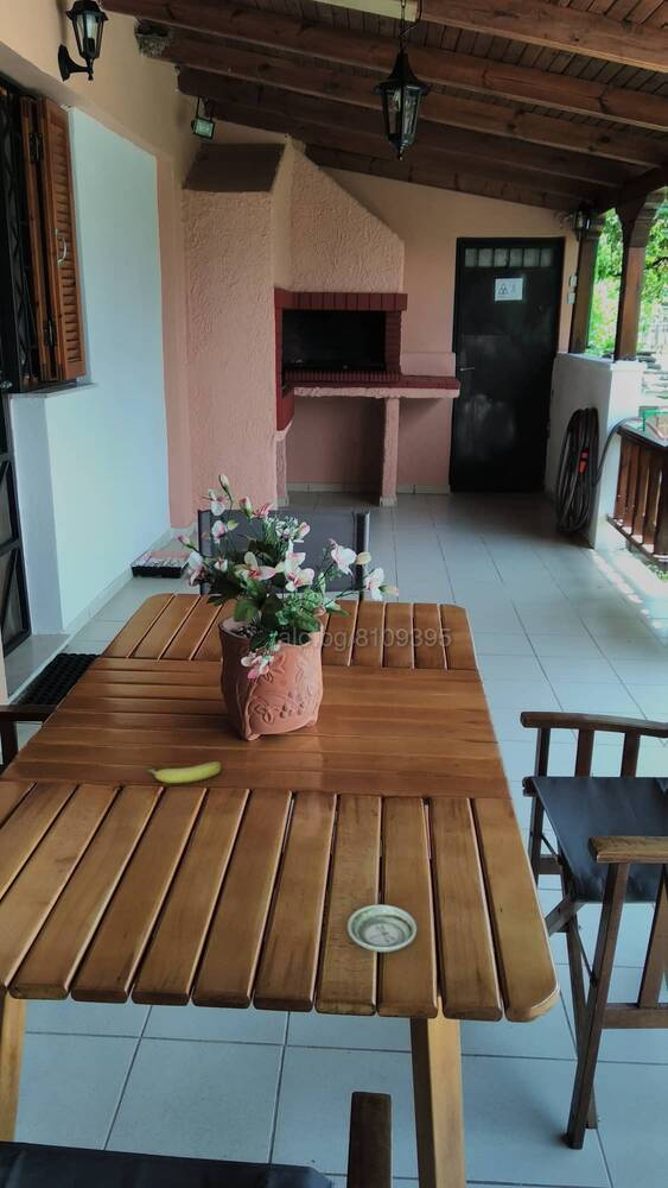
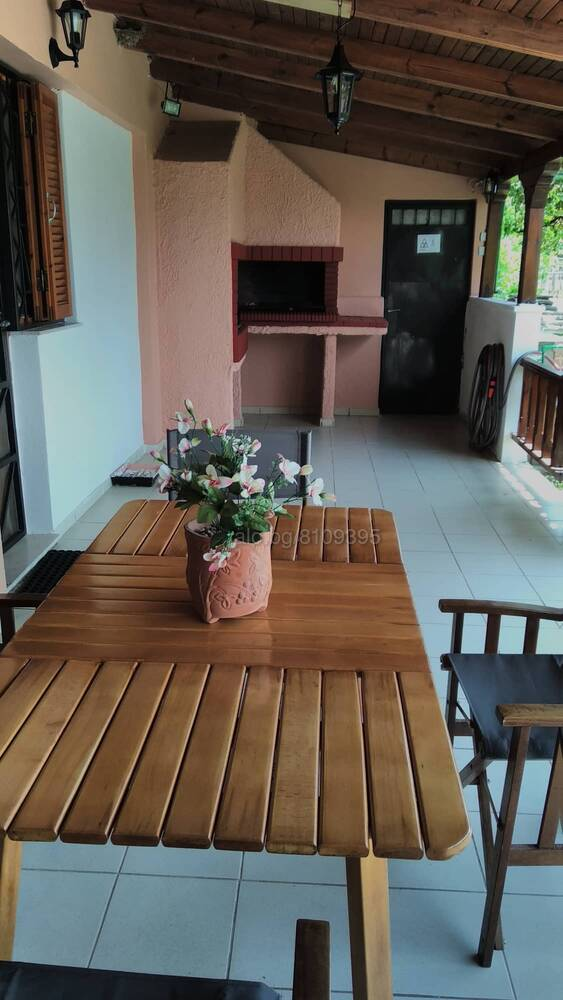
- saucer [346,903,418,953]
- fruit [146,760,222,784]
